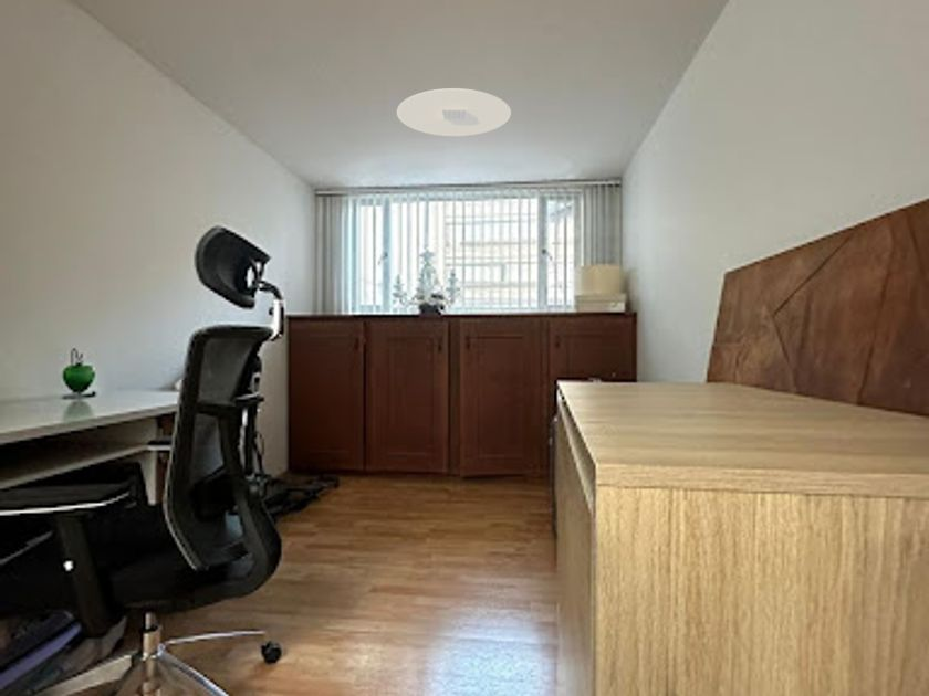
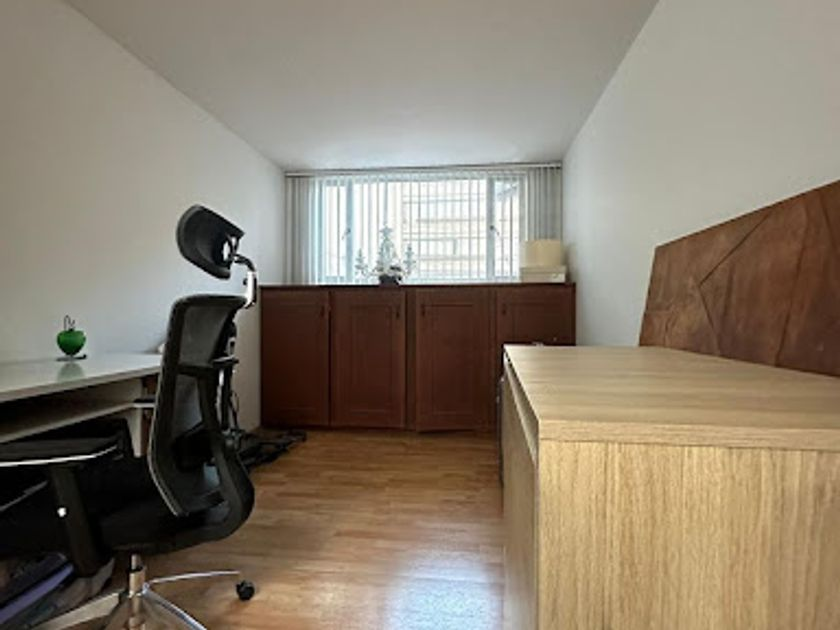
- ceiling light [396,87,512,137]
